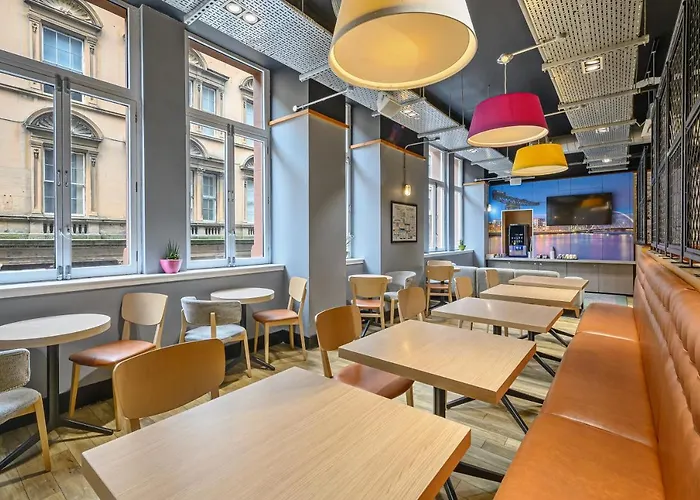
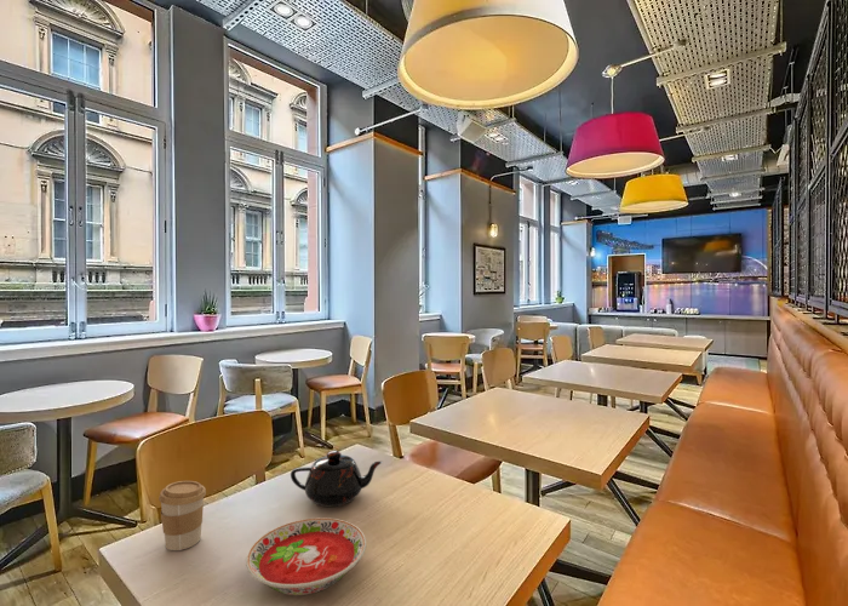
+ bowl [245,516,367,596]
+ teapot [290,450,384,508]
+ coffee cup [157,480,207,551]
